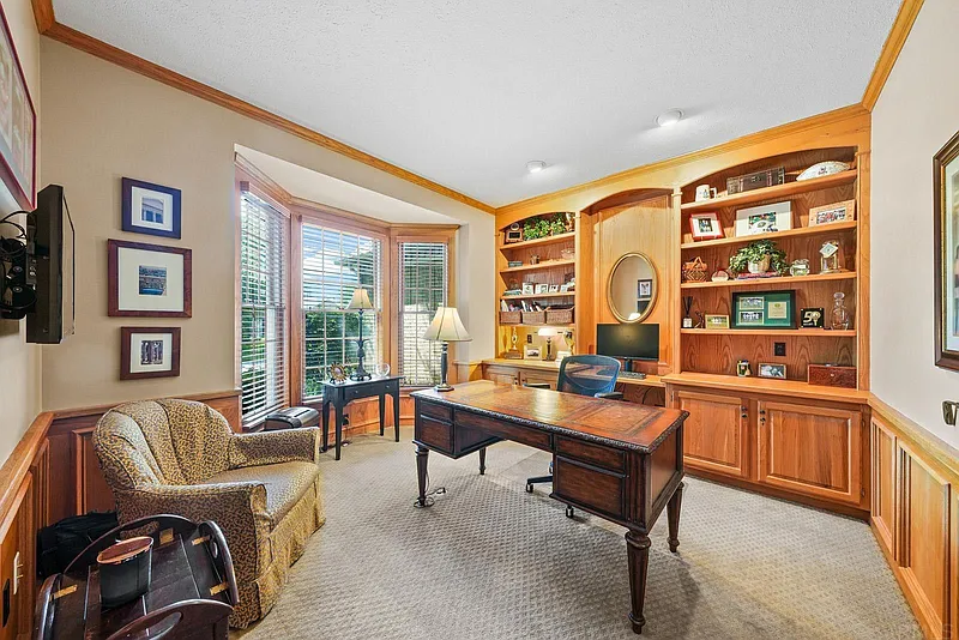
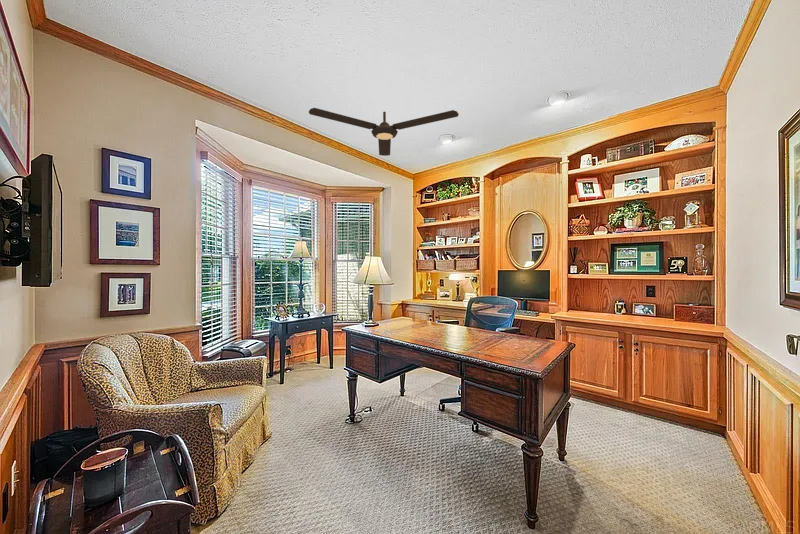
+ ceiling fan [308,107,460,157]
